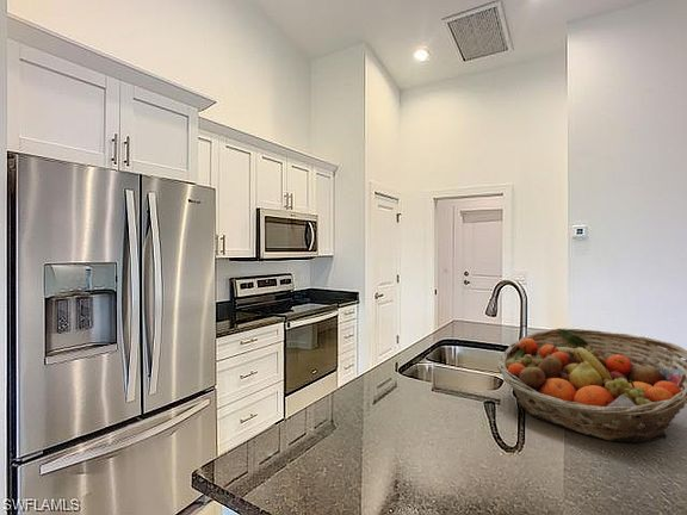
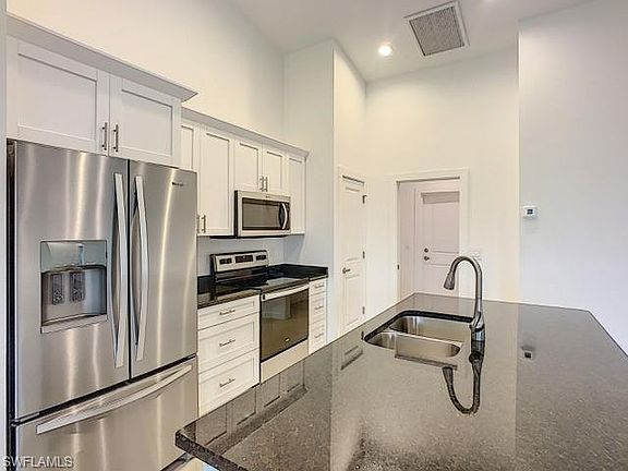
- fruit basket [496,328,687,443]
